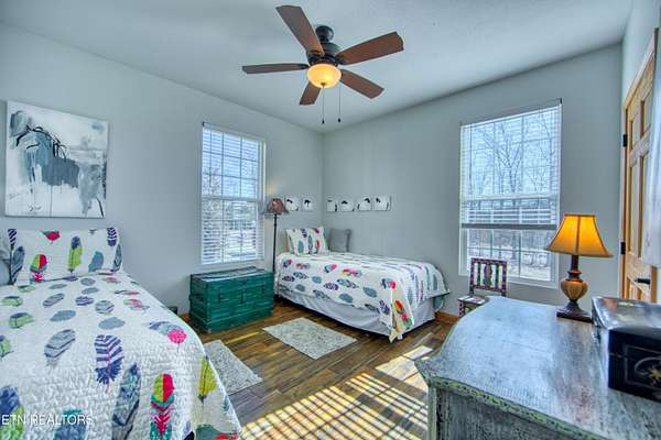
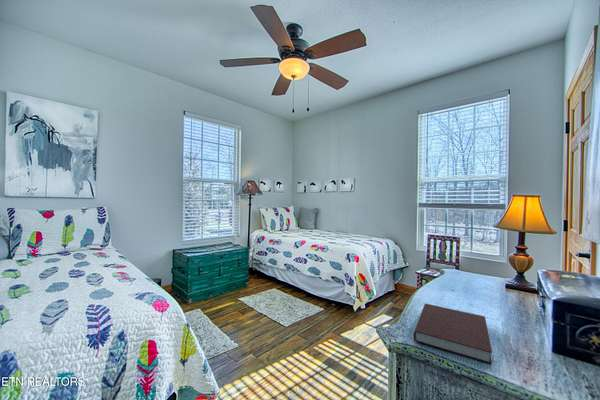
+ notebook [413,302,493,365]
